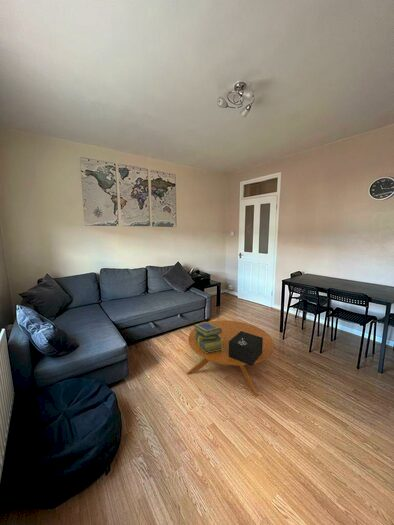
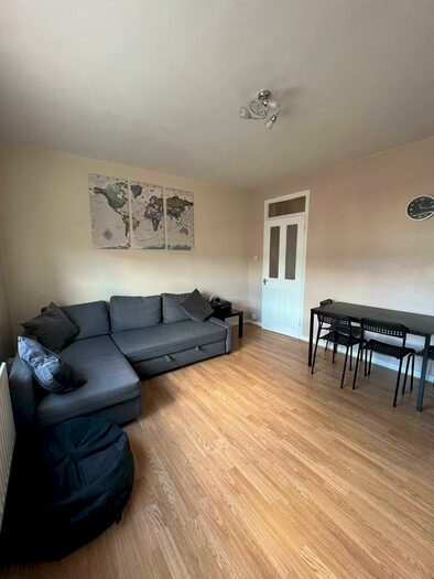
- decorative box [229,331,263,367]
- stack of books [193,321,223,353]
- coffee table [186,319,275,397]
